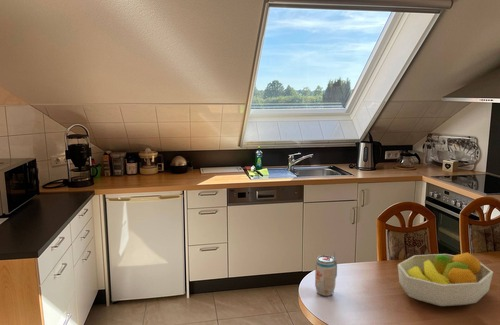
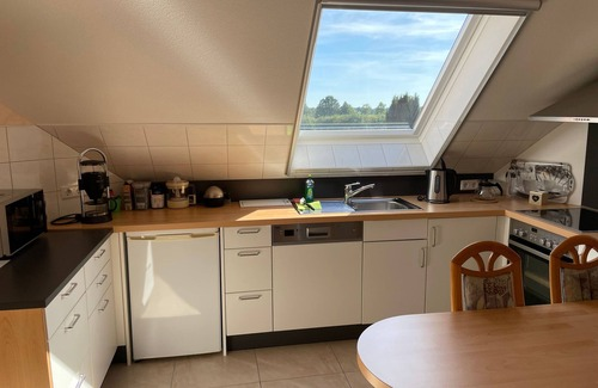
- beverage can [314,251,338,297]
- fruit bowl [397,251,494,307]
